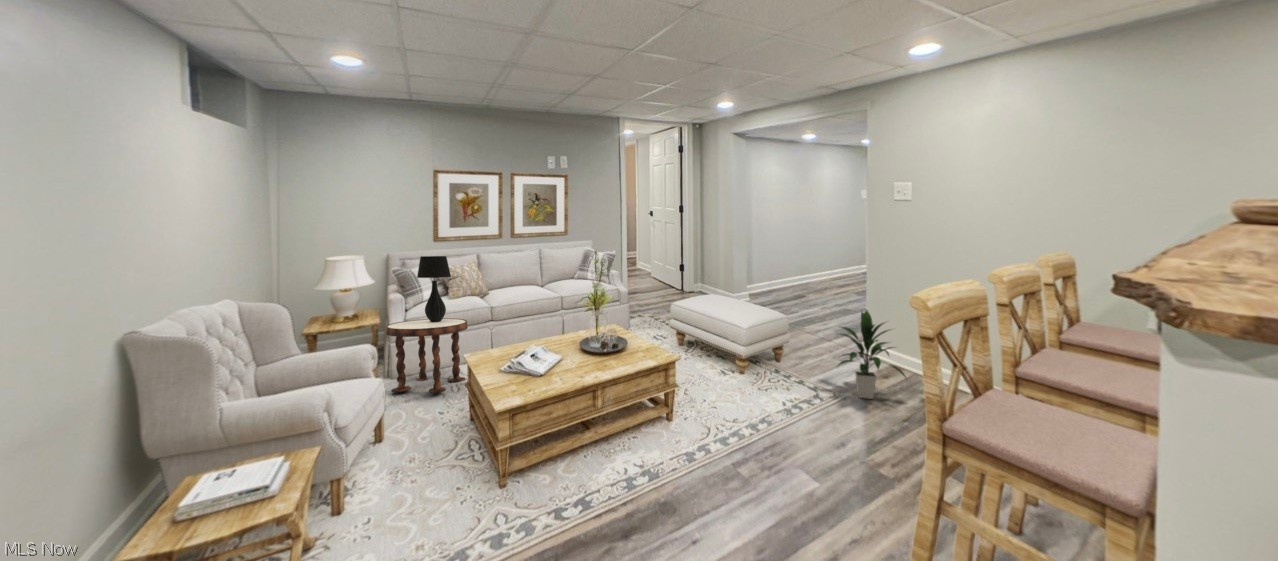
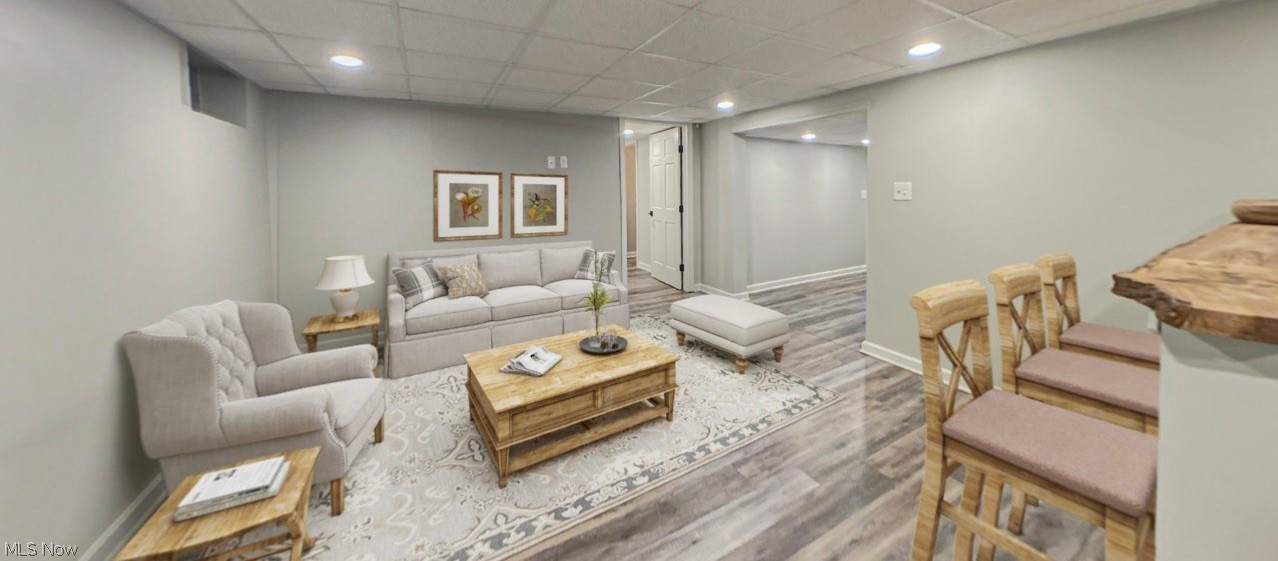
- indoor plant [835,308,910,400]
- side table [385,317,469,394]
- table lamp [416,255,452,322]
